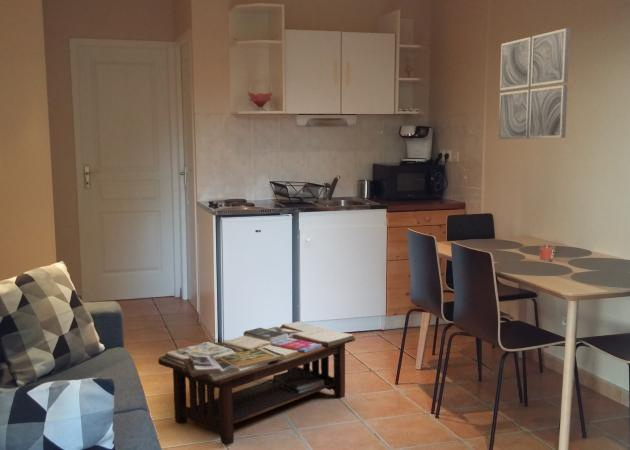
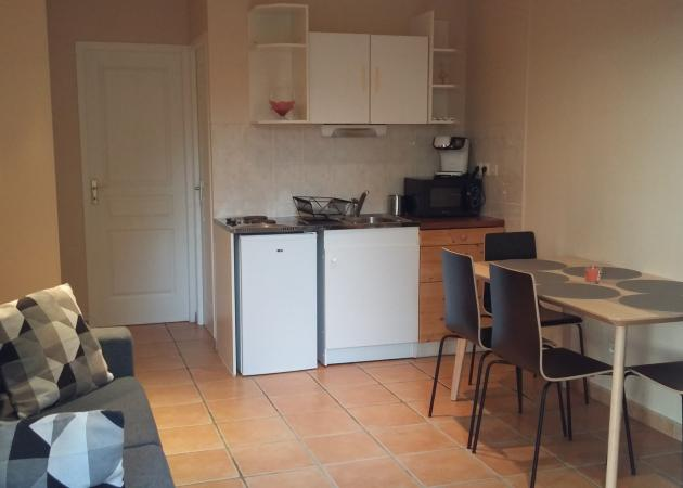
- coffee table [157,321,356,446]
- wall art [497,27,571,140]
